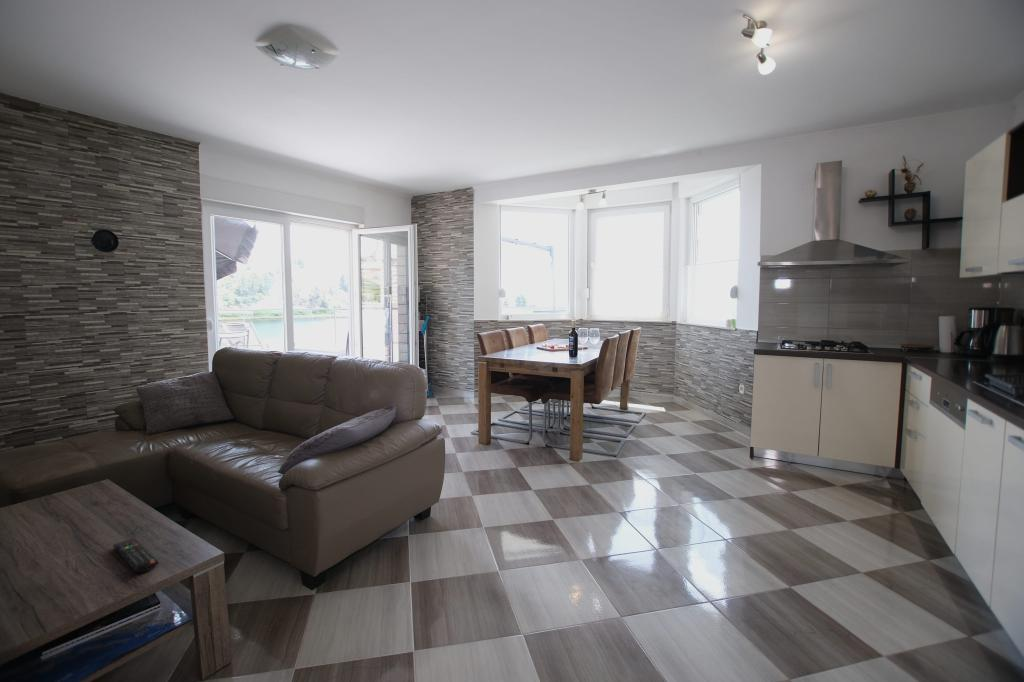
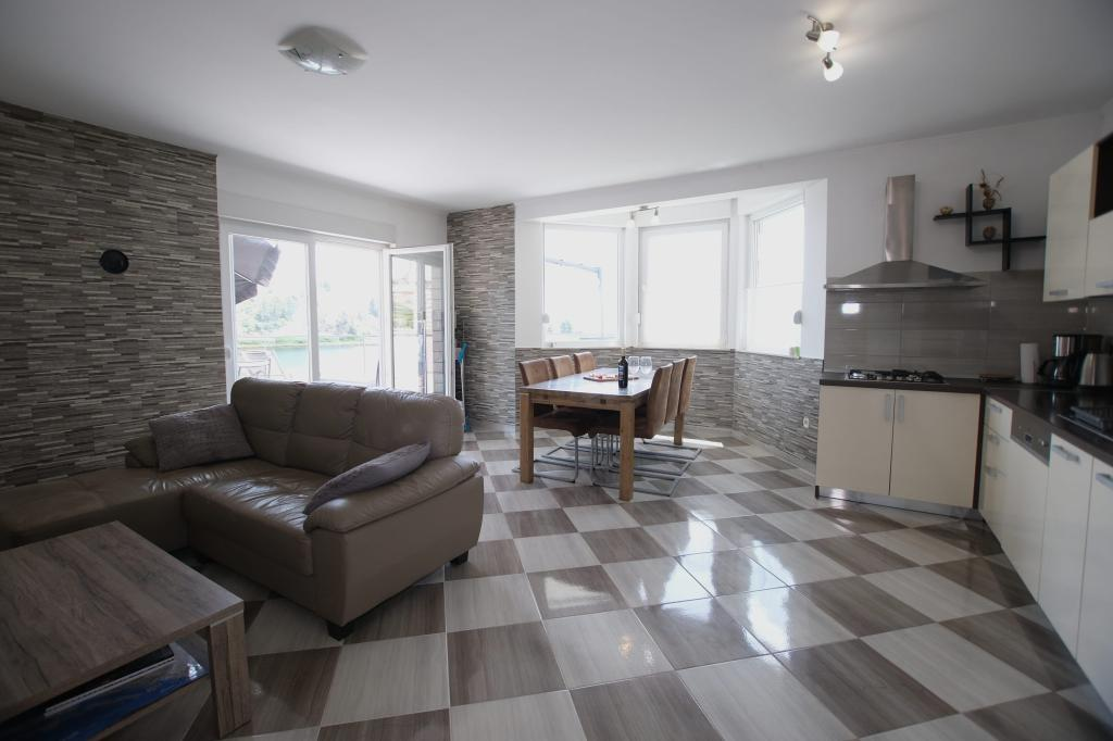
- remote control [112,537,159,573]
